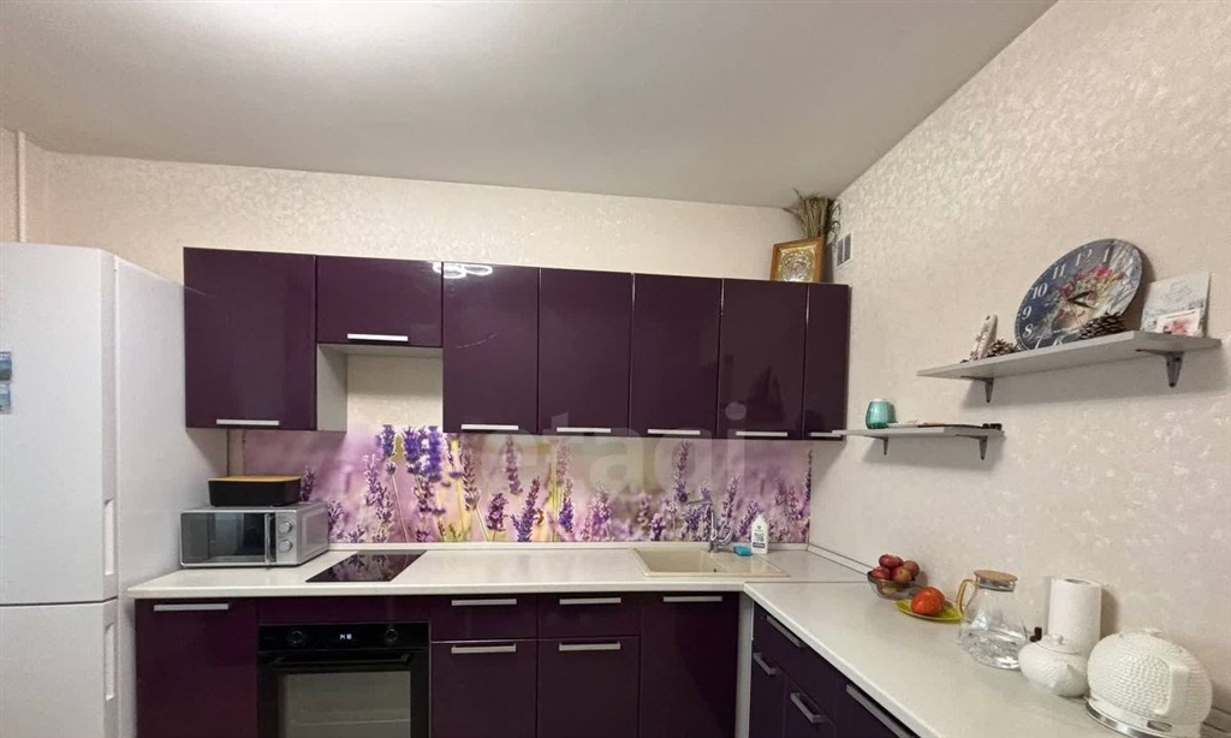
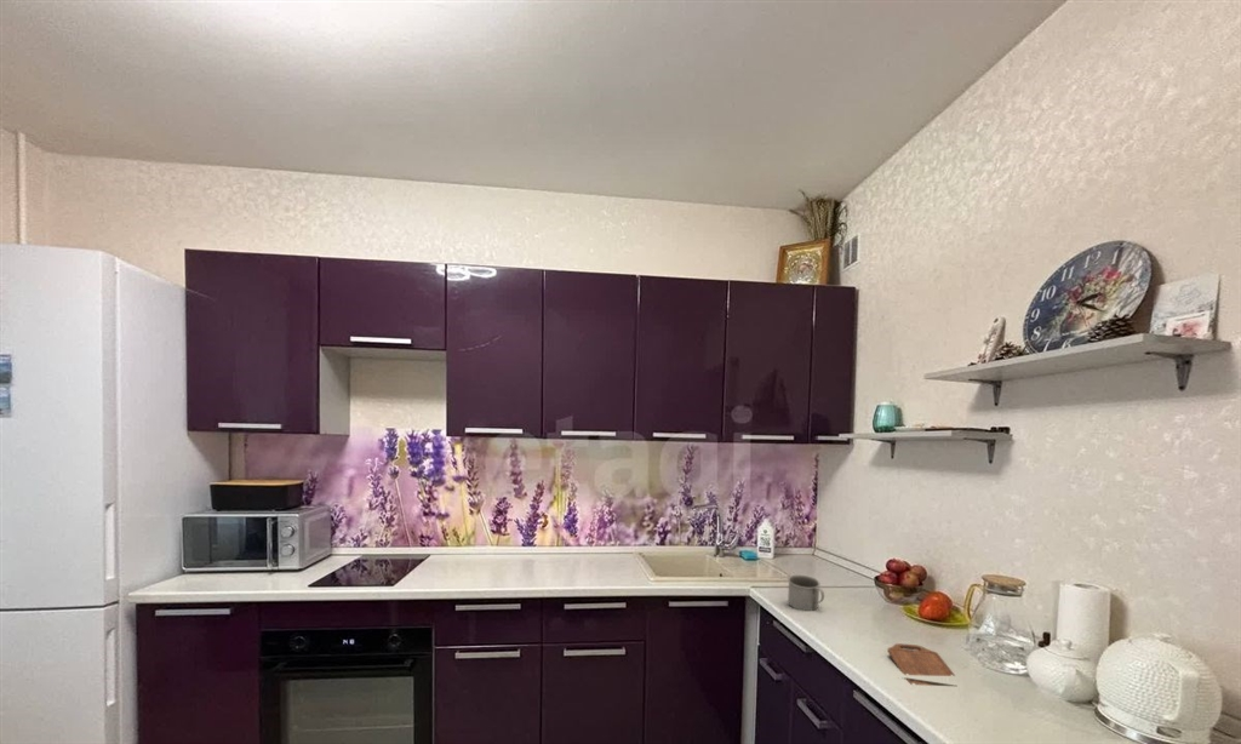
+ cutting board [886,642,956,687]
+ mug [787,573,825,612]
